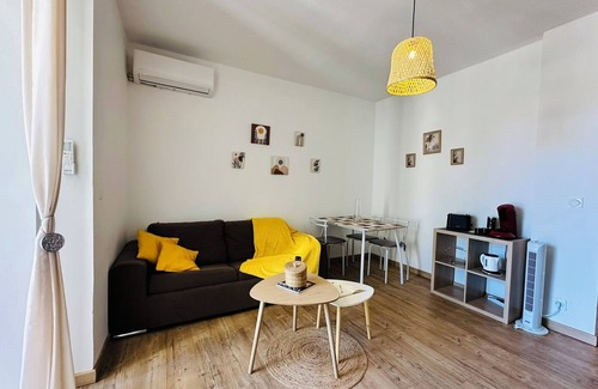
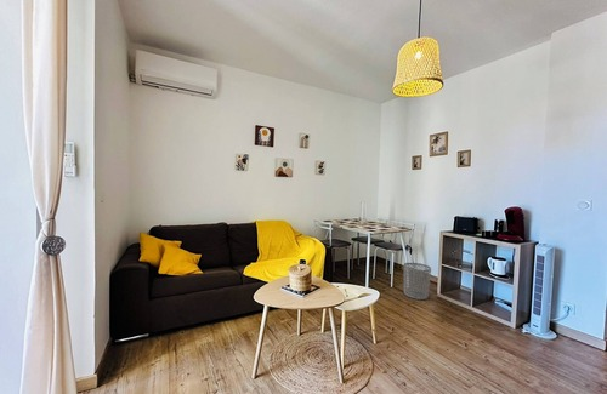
+ waste bin [403,262,432,301]
